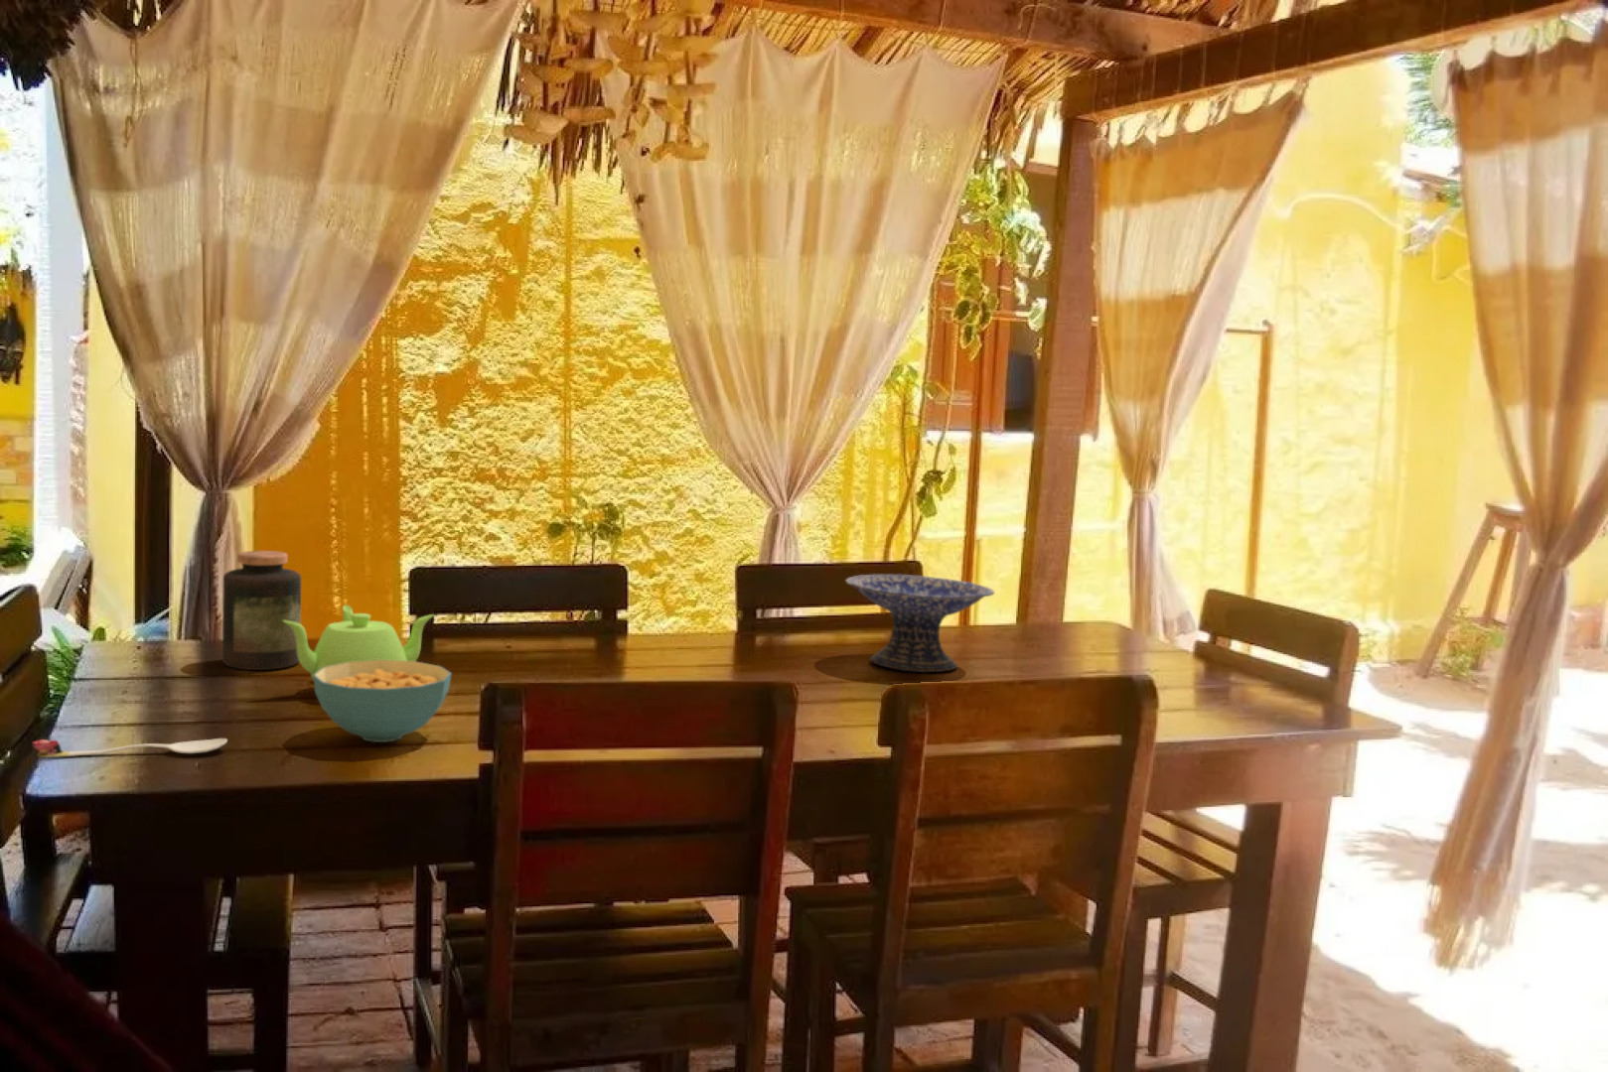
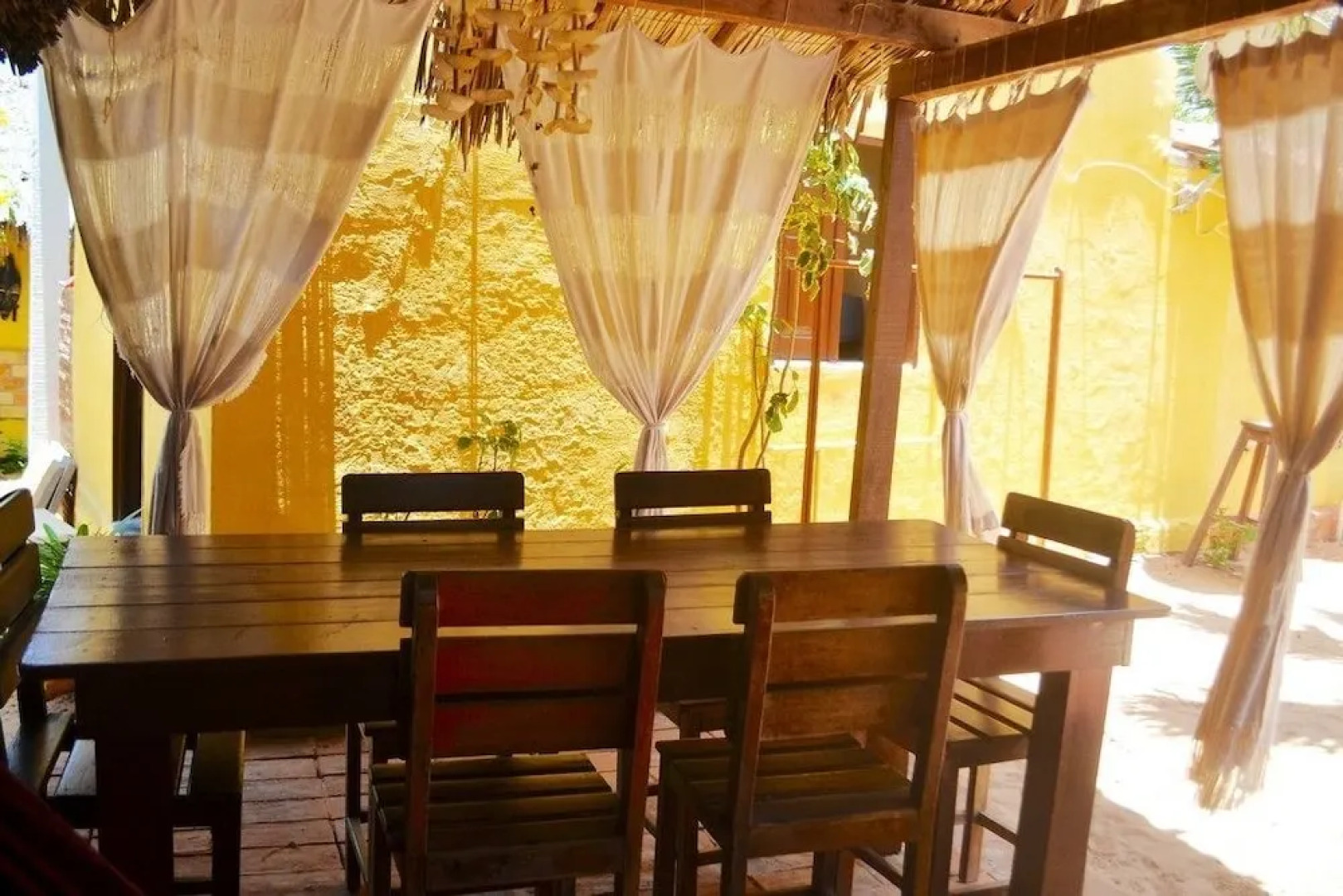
- cereal bowl [313,660,453,743]
- spoon [31,737,229,759]
- jar [222,550,302,671]
- teapot [284,604,435,681]
- decorative bowl [844,574,995,672]
